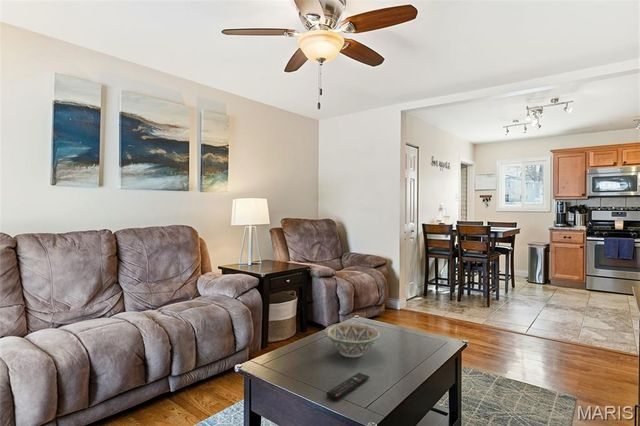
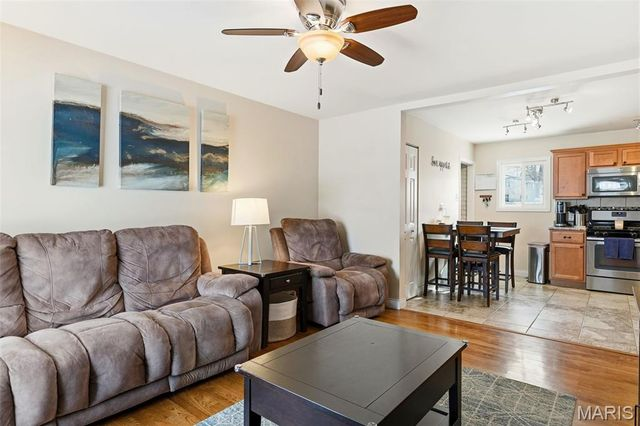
- remote control [325,372,370,401]
- decorative bowl [323,322,381,358]
